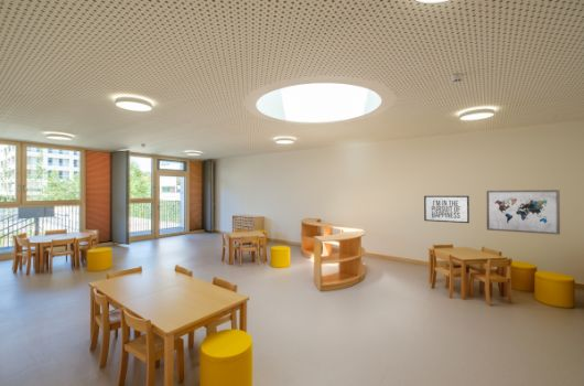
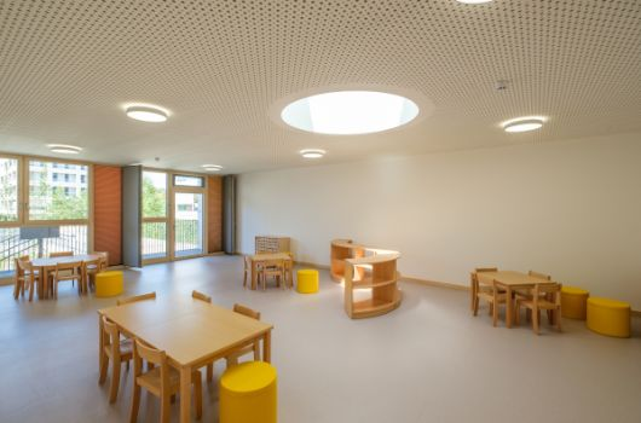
- wall art [486,189,561,236]
- mirror [423,195,471,224]
